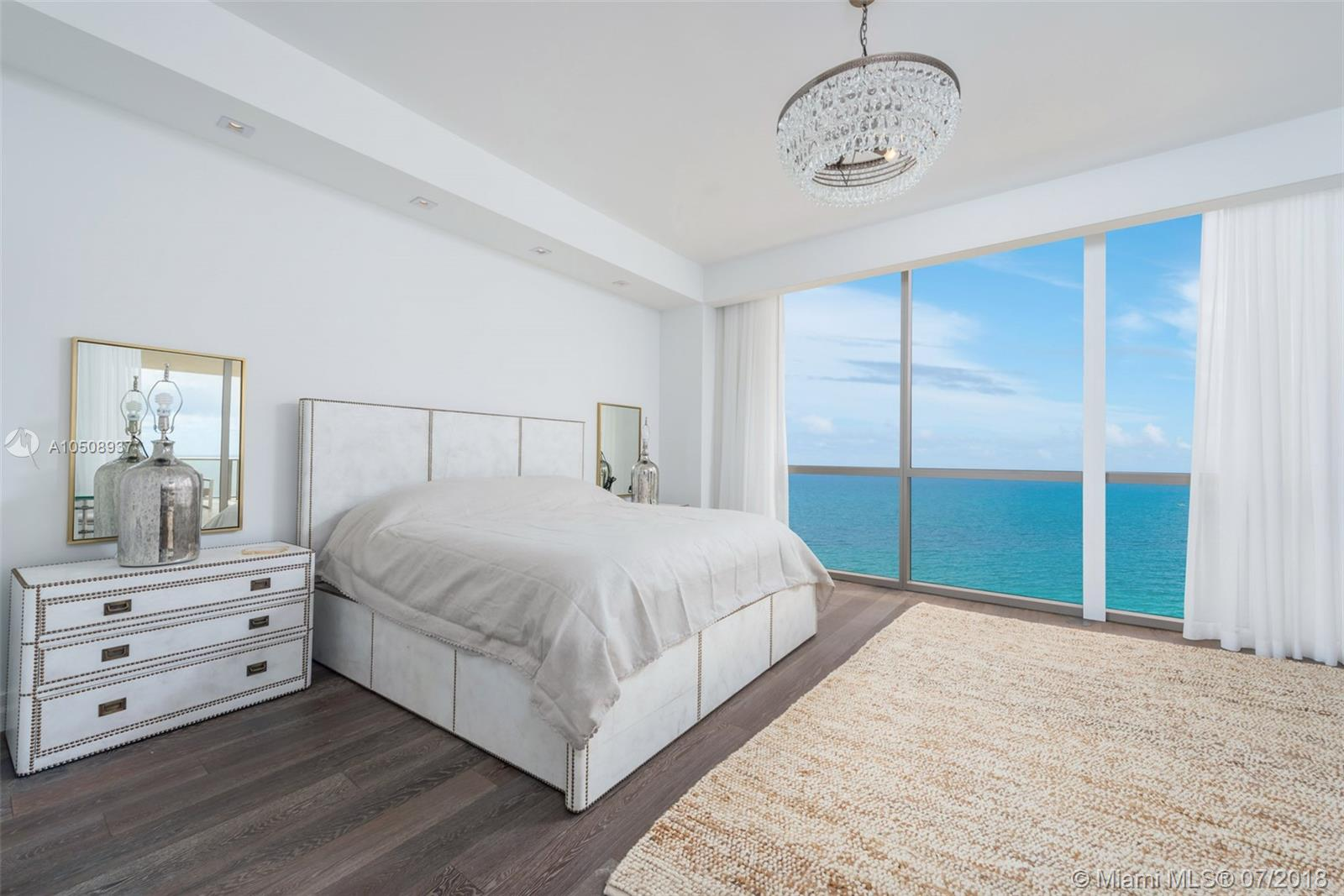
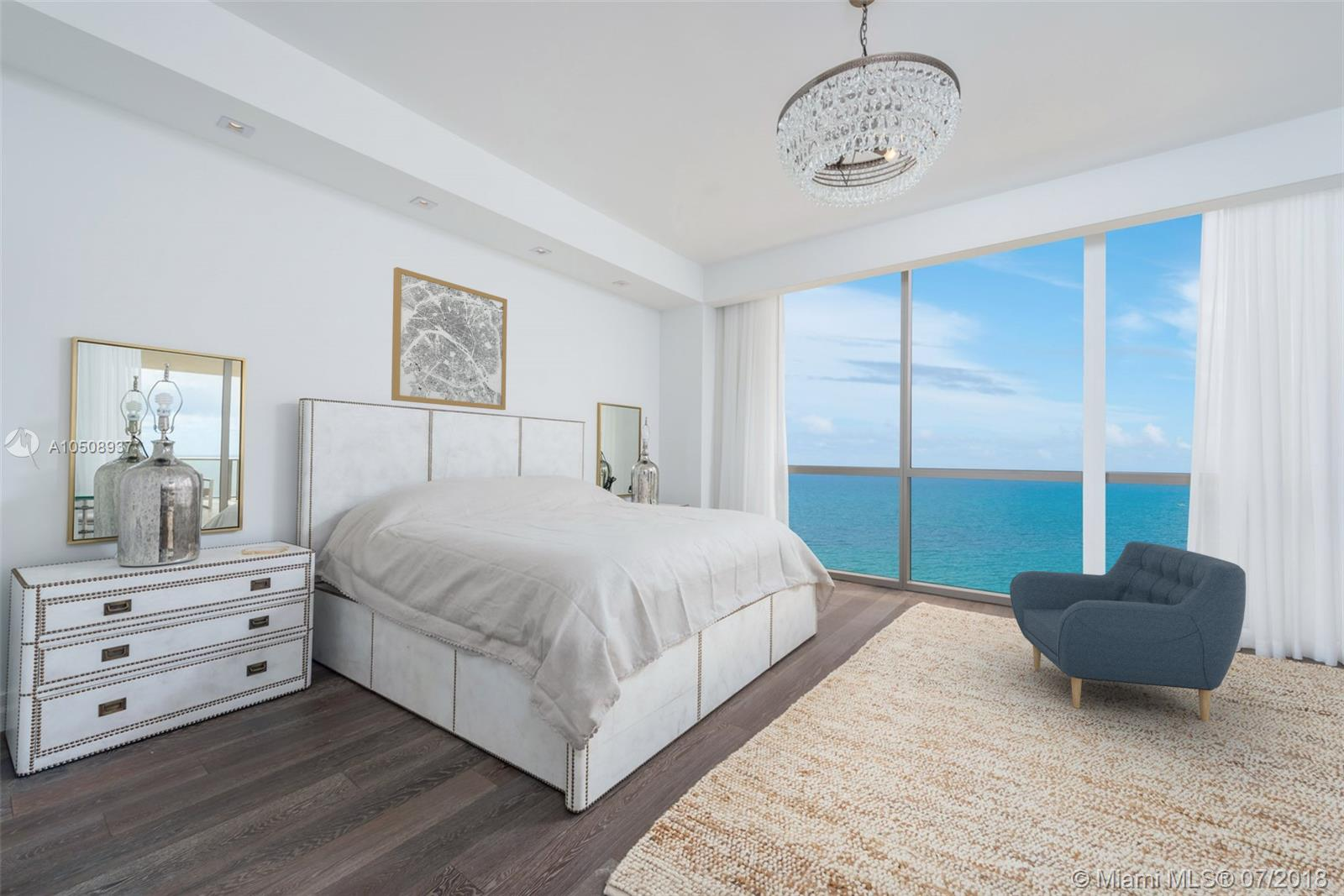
+ wall art [391,266,508,411]
+ armchair [1009,541,1247,722]
